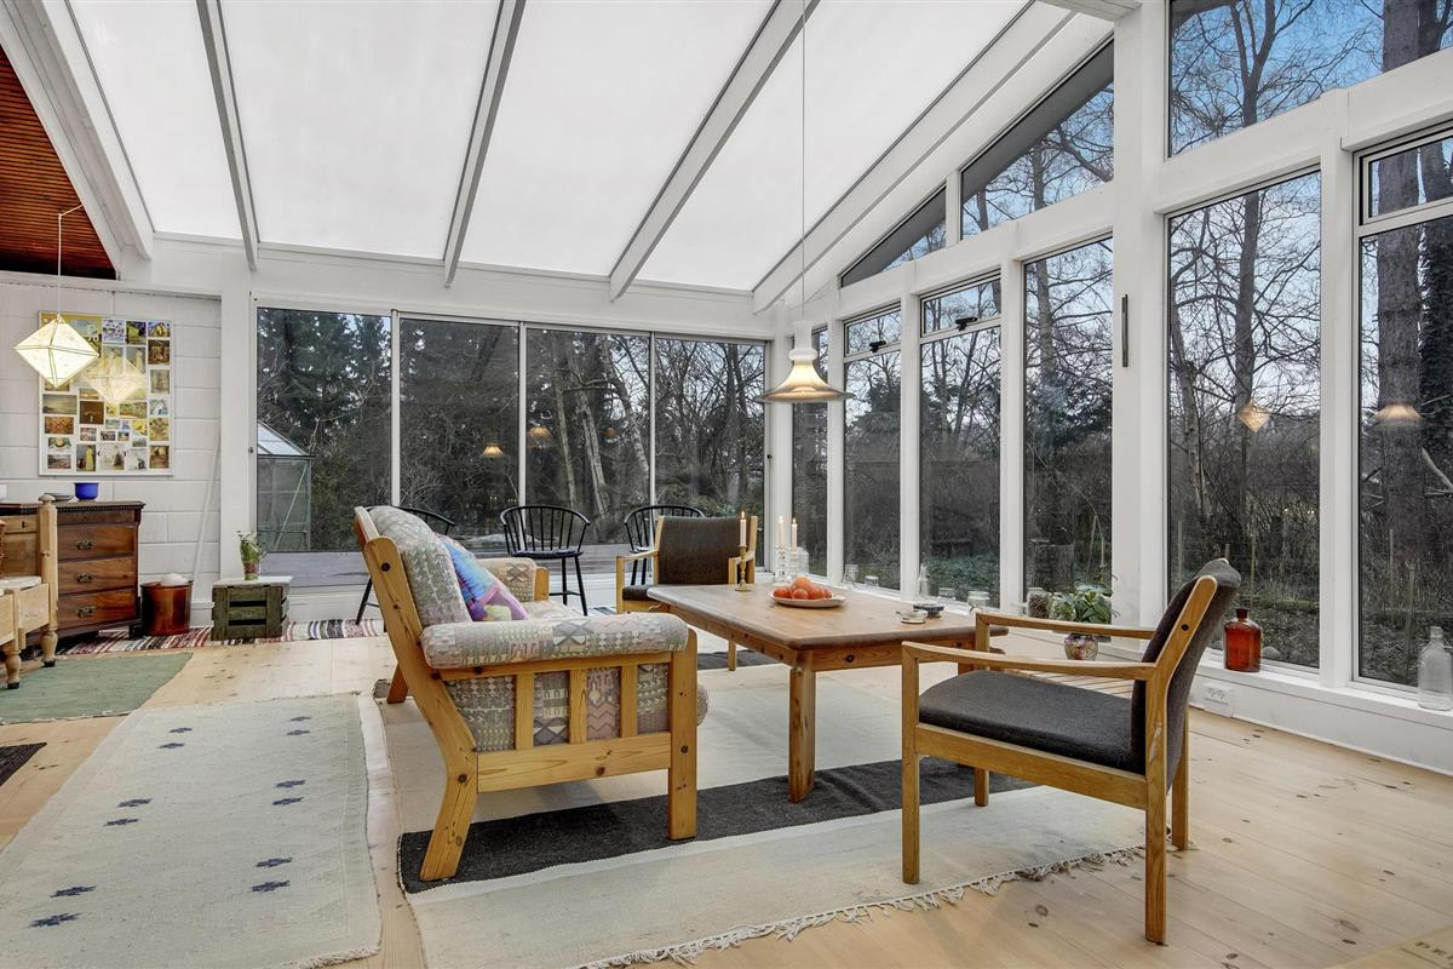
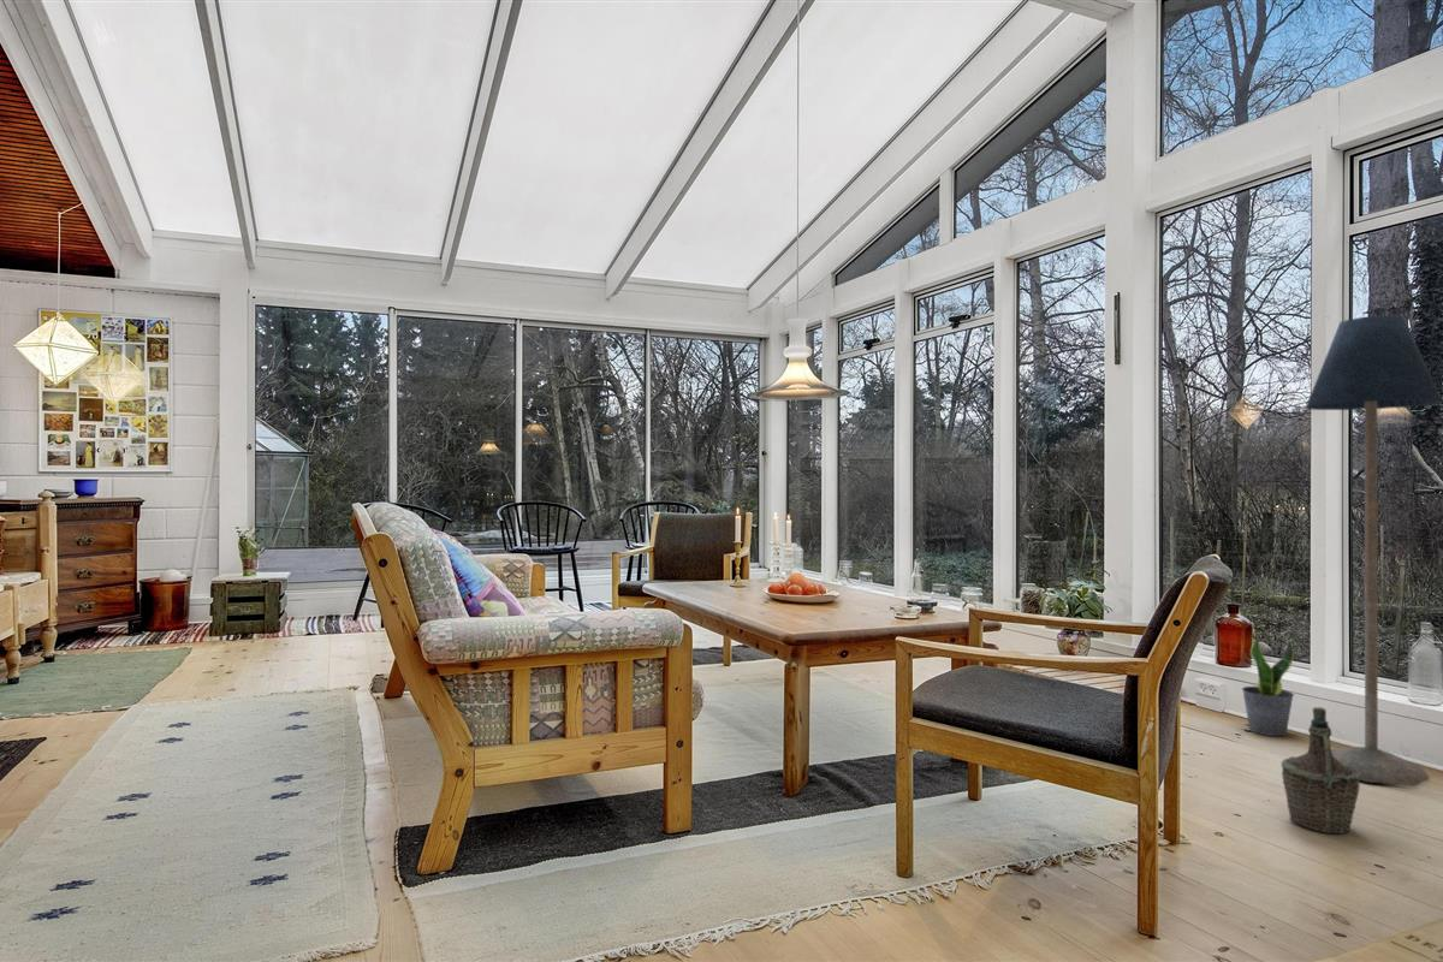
+ bottle [1279,706,1361,835]
+ floor lamp [1305,314,1443,788]
+ potted plant [1241,635,1295,737]
